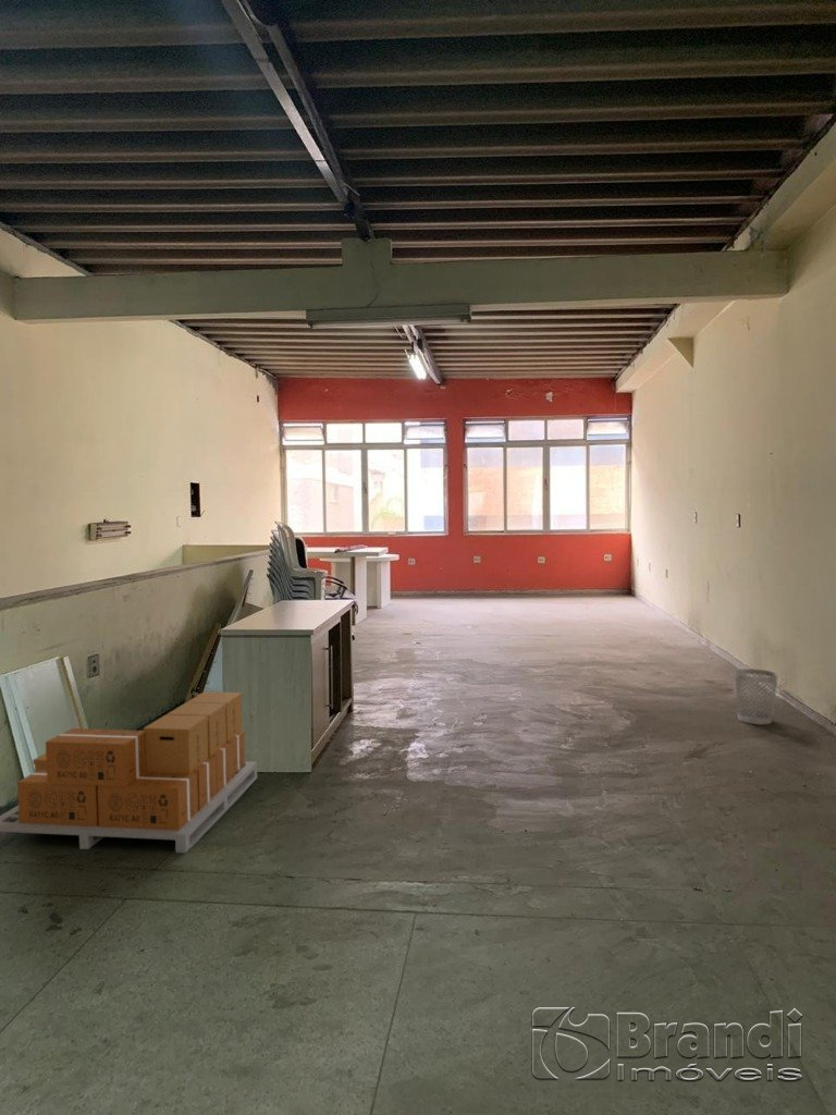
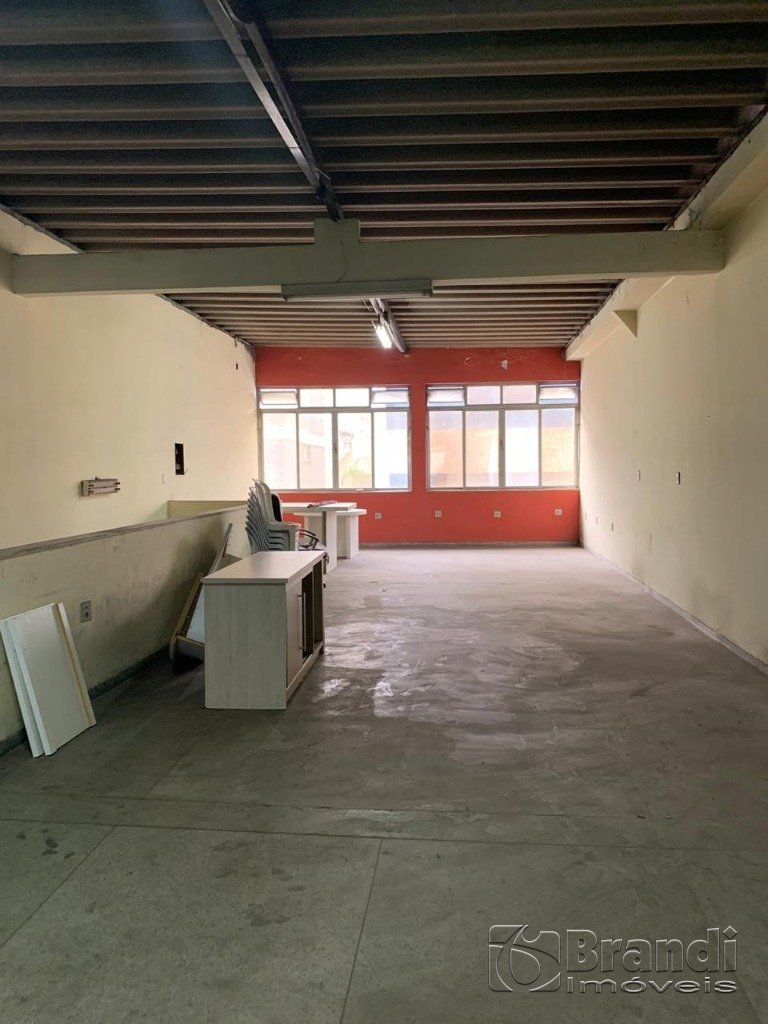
- wastebasket [734,667,778,725]
- cardboard boxes [0,690,258,854]
